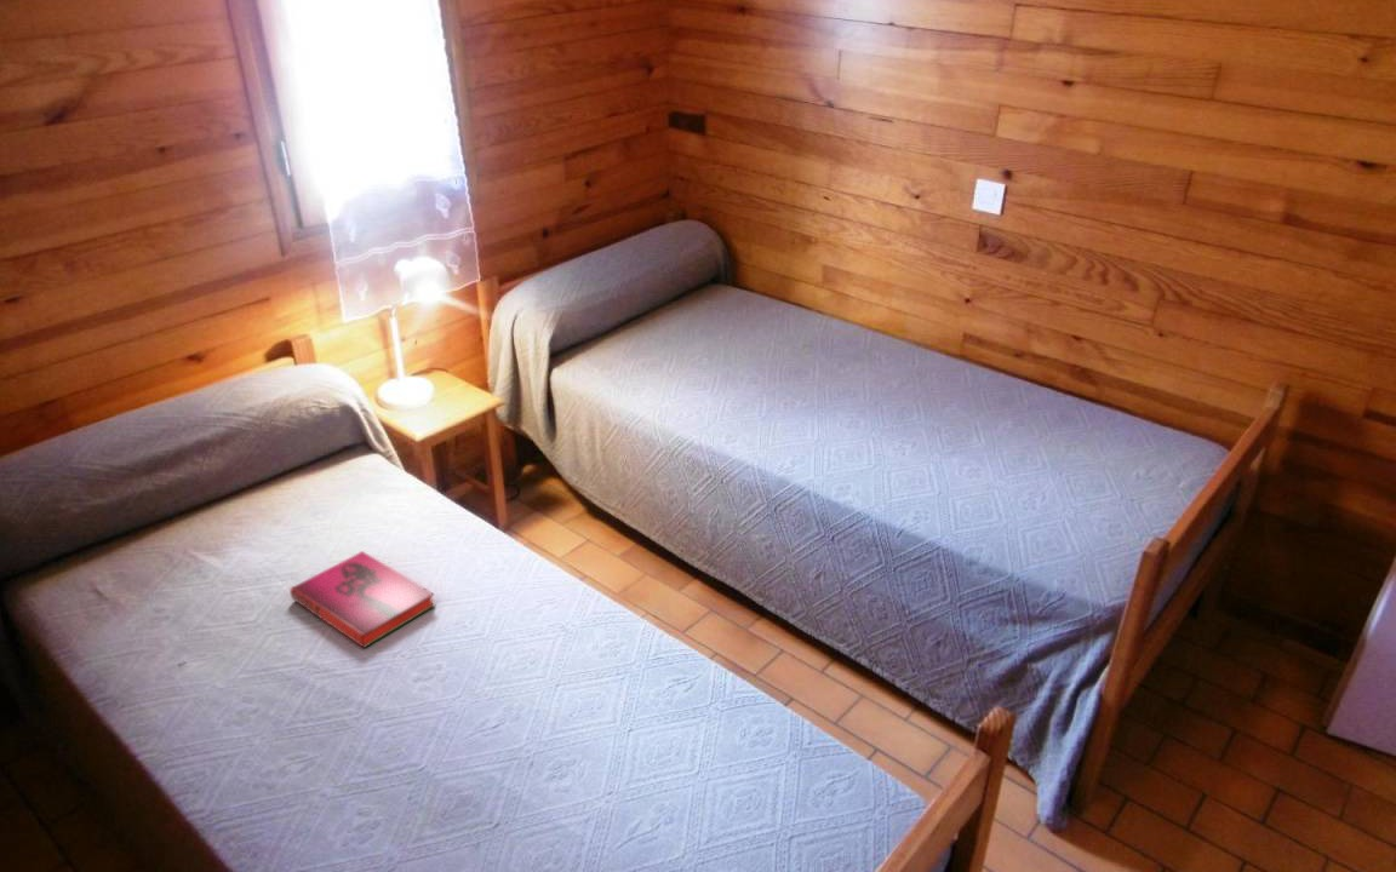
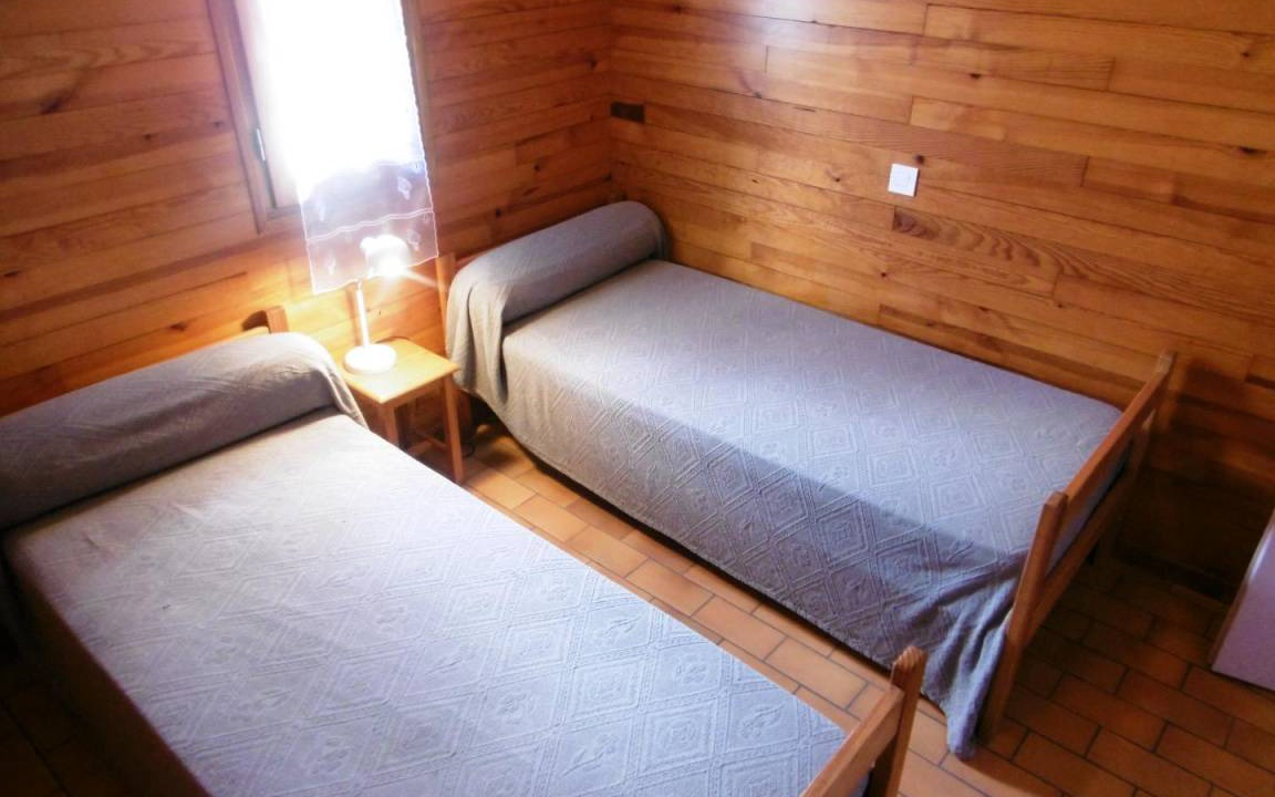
- hardback book [288,550,436,649]
